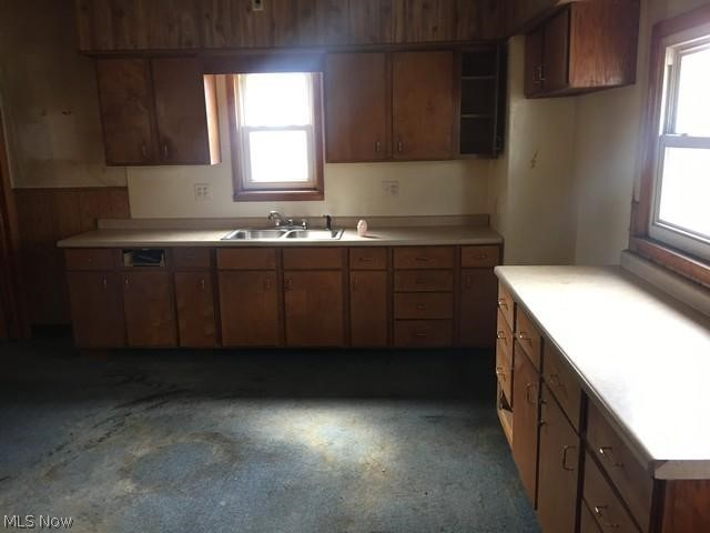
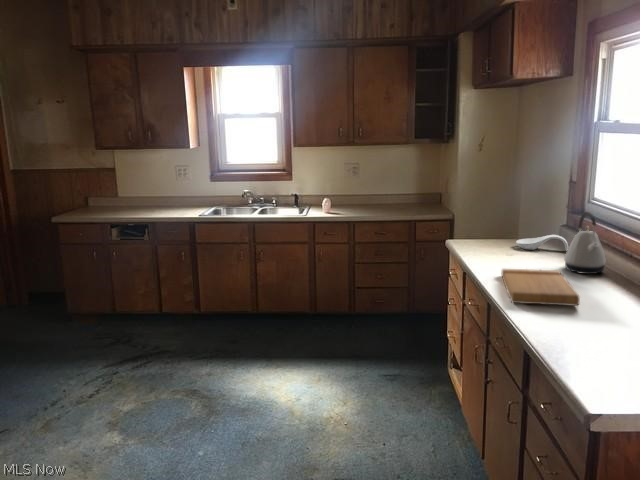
+ cutting board [501,268,581,307]
+ kettle [563,210,607,275]
+ spoon rest [515,234,569,252]
